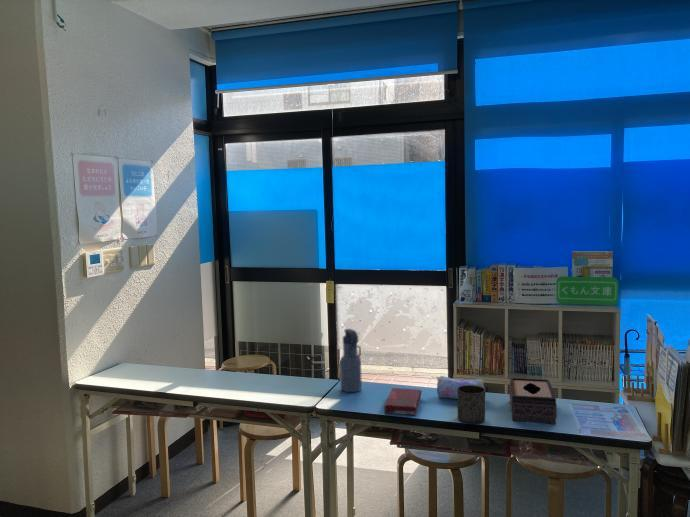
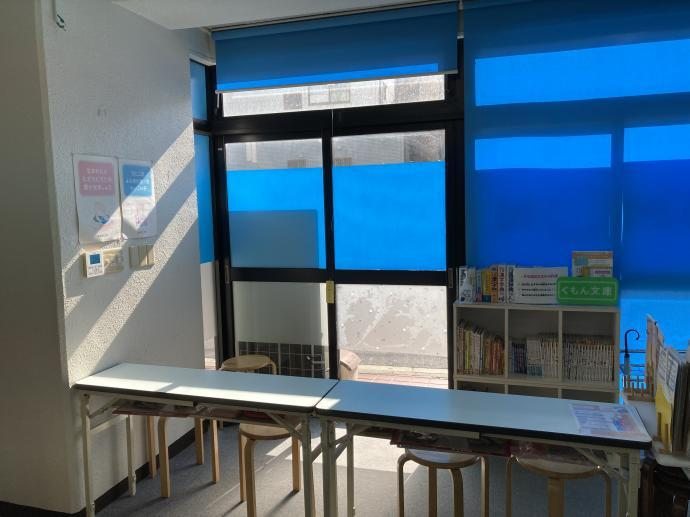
- book [383,387,423,416]
- pencil case [436,375,486,400]
- cup [456,385,487,424]
- water bottle [339,328,363,393]
- tissue box [508,377,558,425]
